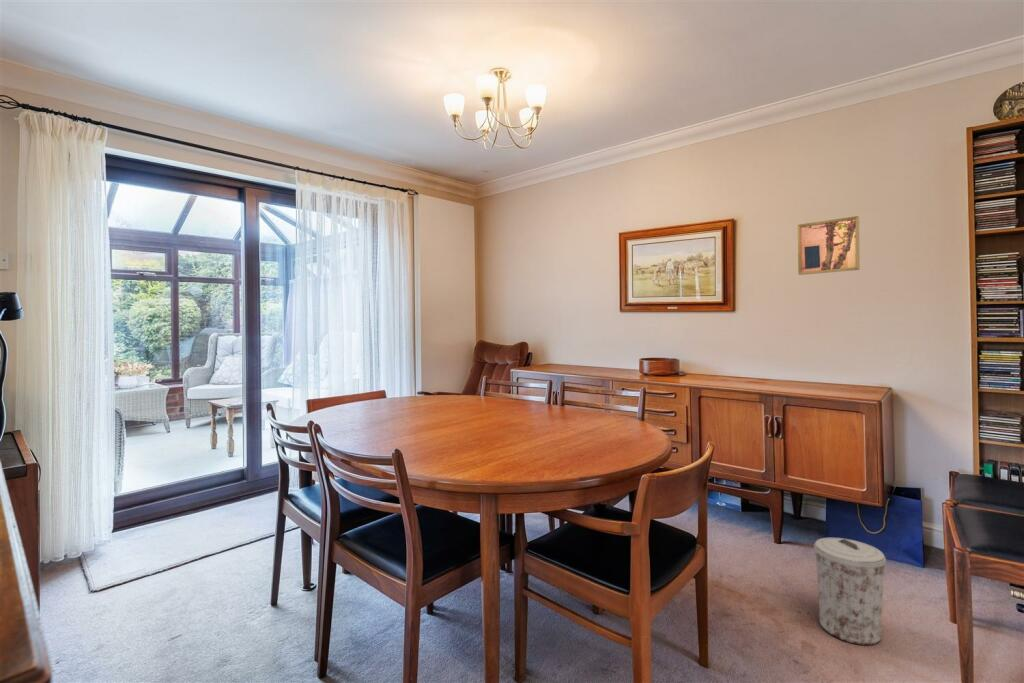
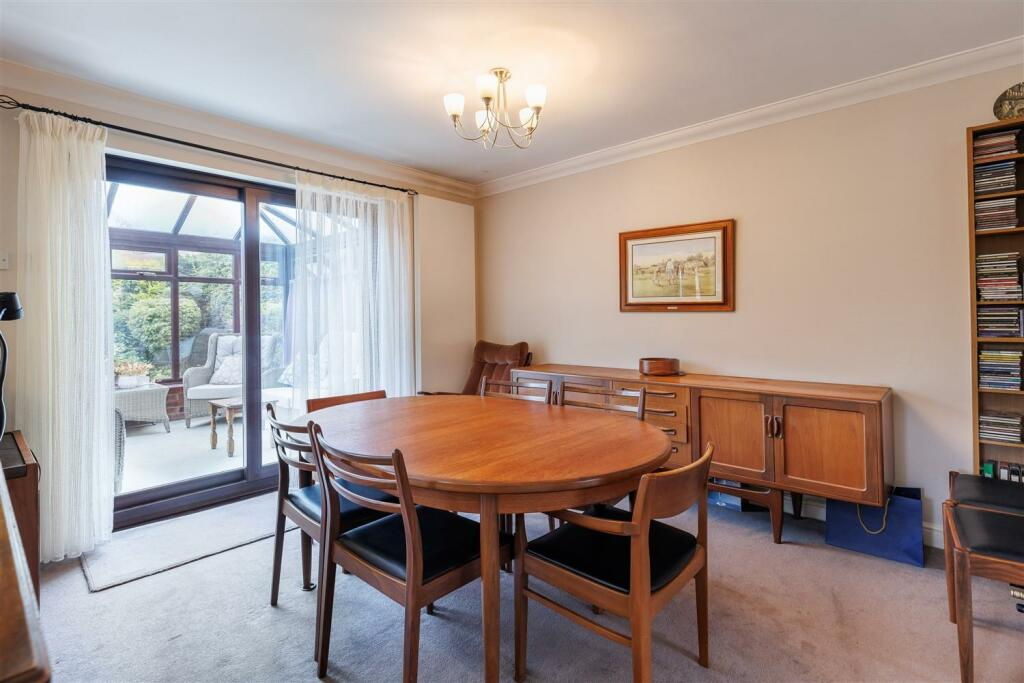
- trash can [813,537,887,646]
- wall art [797,215,861,276]
